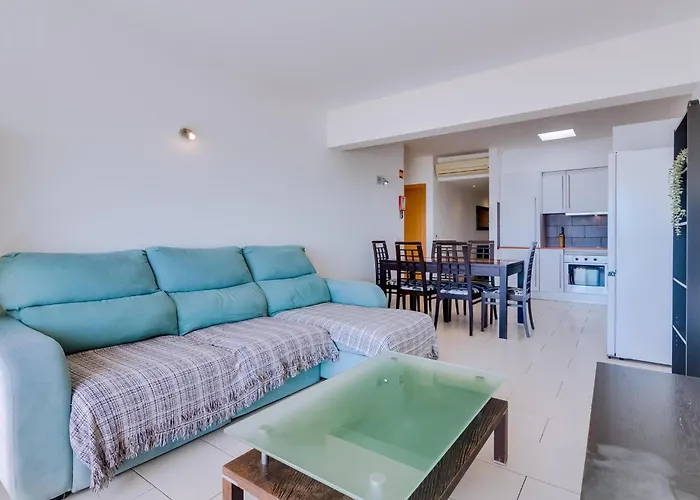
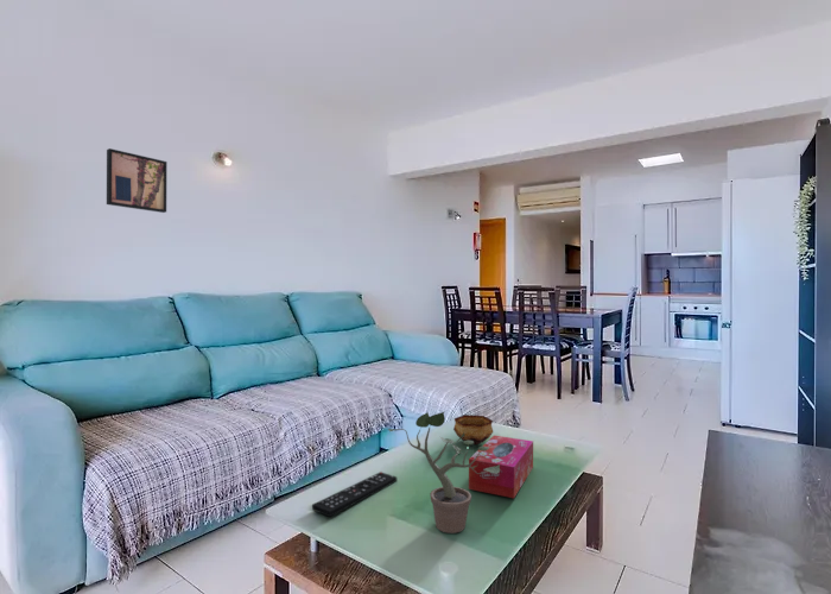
+ potted plant [387,410,500,535]
+ bowl [452,413,494,446]
+ remote control [311,470,398,518]
+ tissue box [468,435,534,499]
+ wall art [106,147,169,214]
